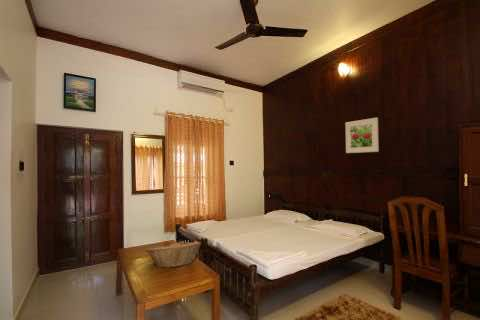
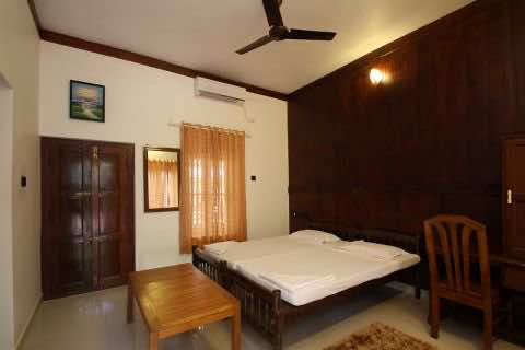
- fruit basket [145,240,202,268]
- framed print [344,117,380,154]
